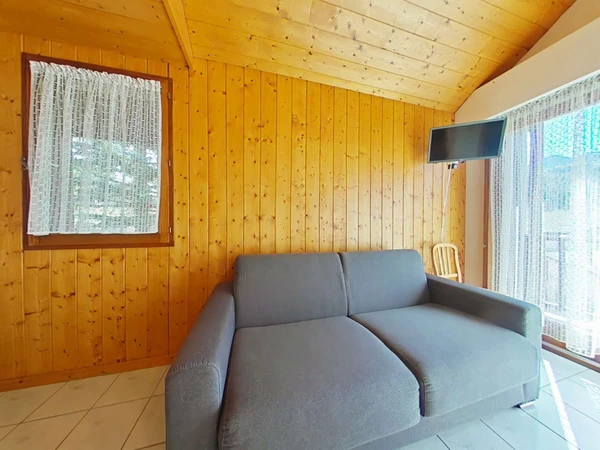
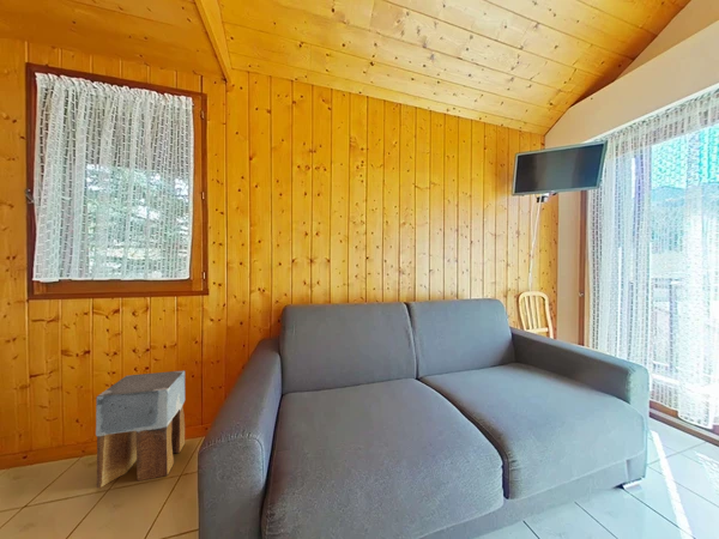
+ stool [95,369,186,489]
